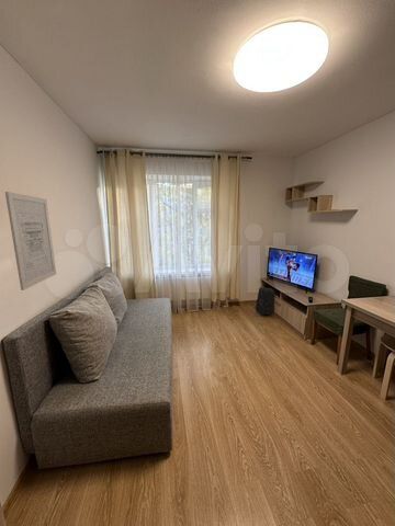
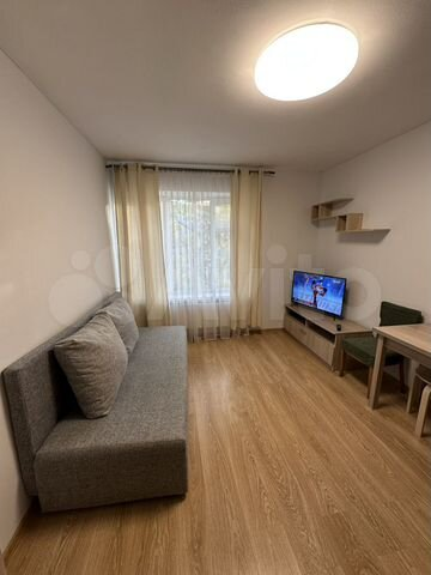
- wall art [4,191,57,291]
- speaker [255,287,276,318]
